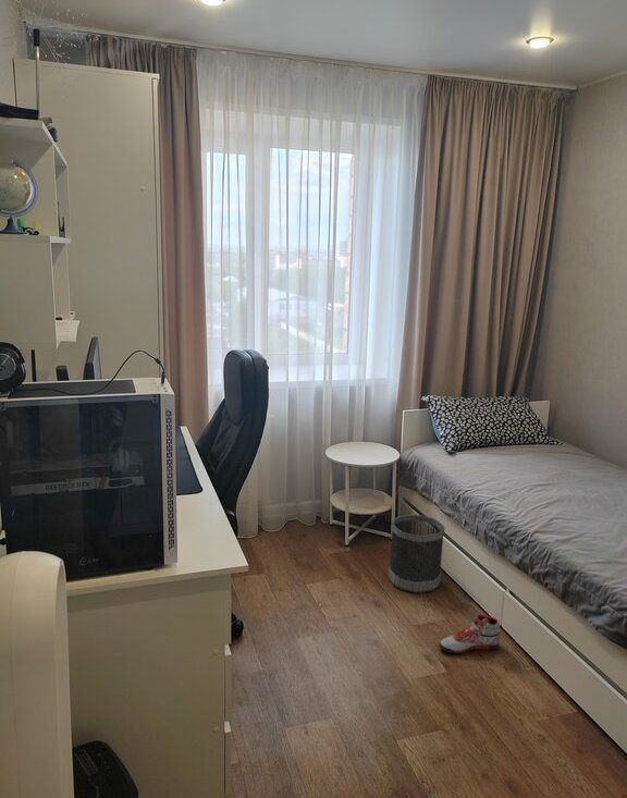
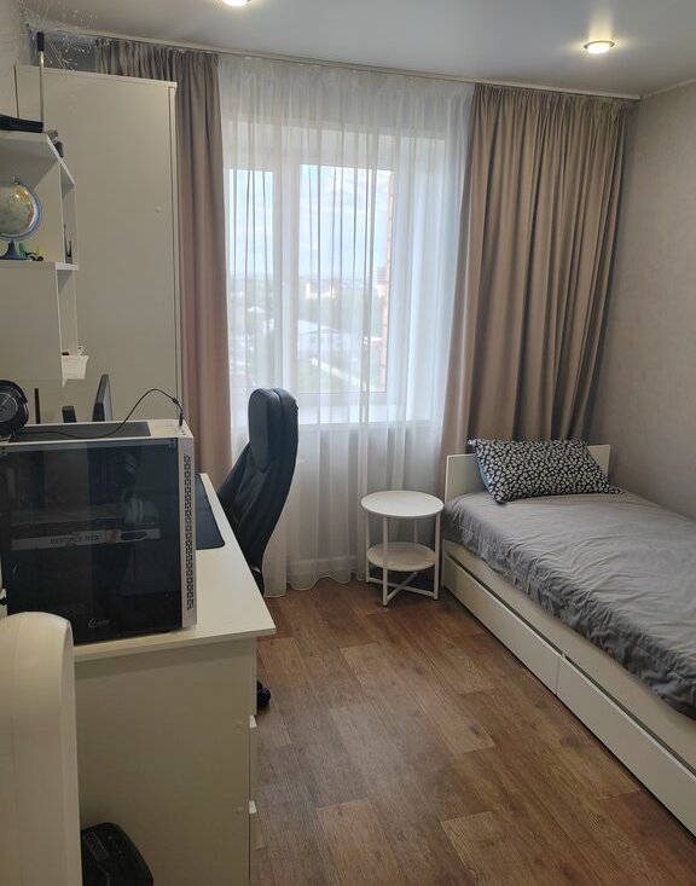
- wastebasket [388,514,445,594]
- sneaker [439,614,501,654]
